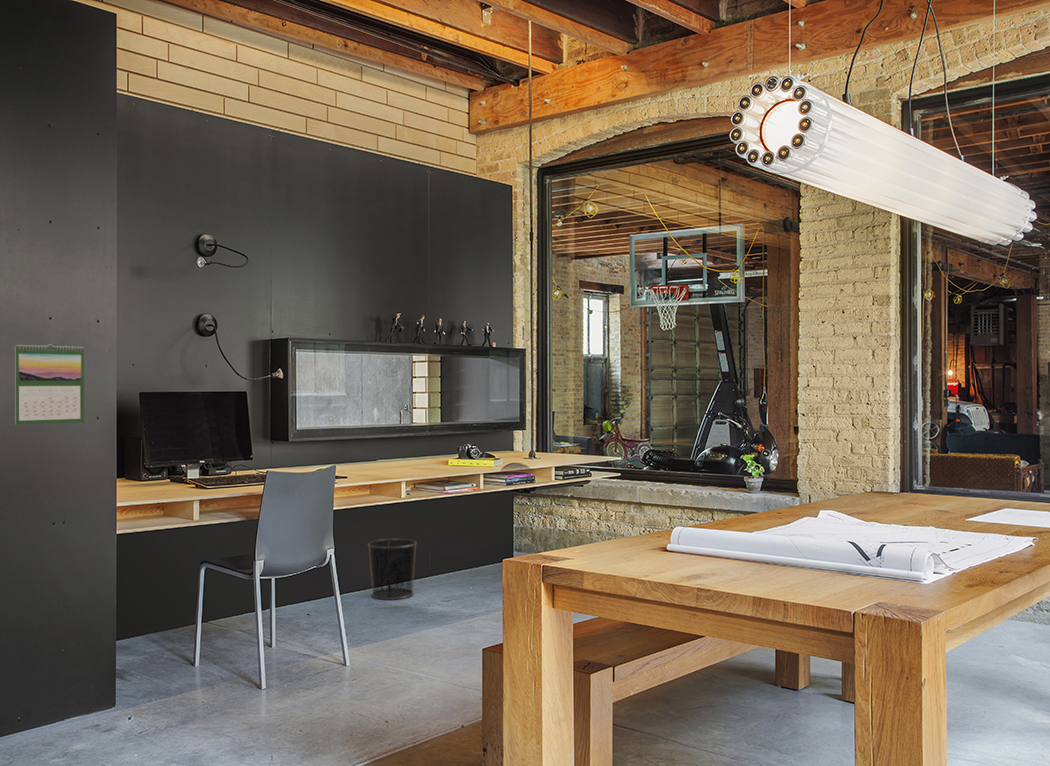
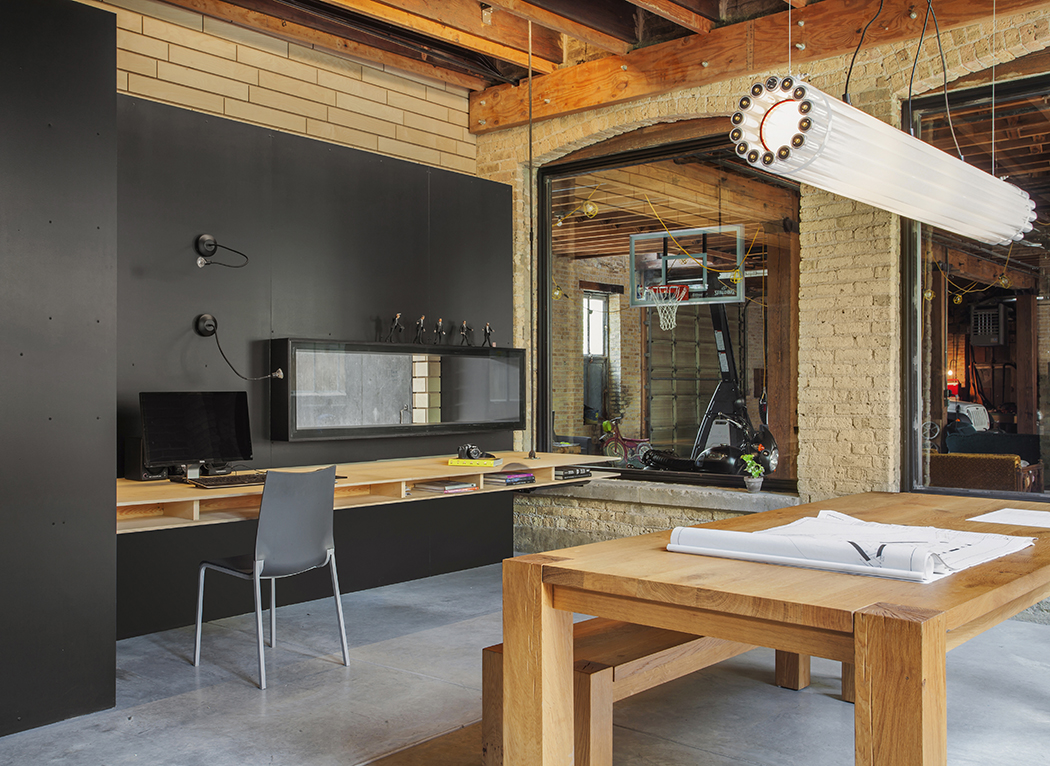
- waste bin [367,537,418,601]
- calendar [14,343,85,426]
